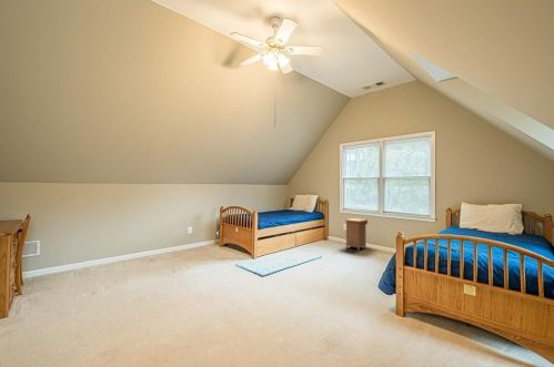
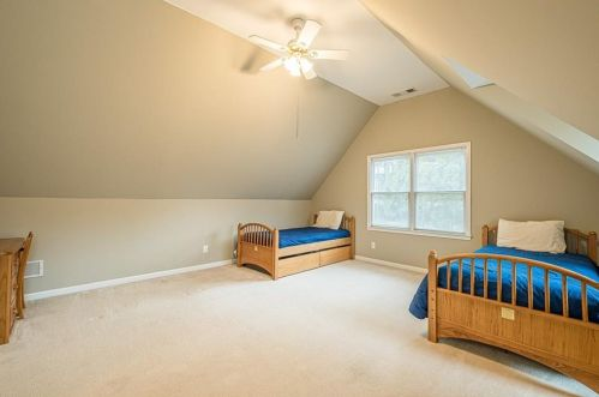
- nightstand [344,217,369,252]
- rug [234,248,323,277]
